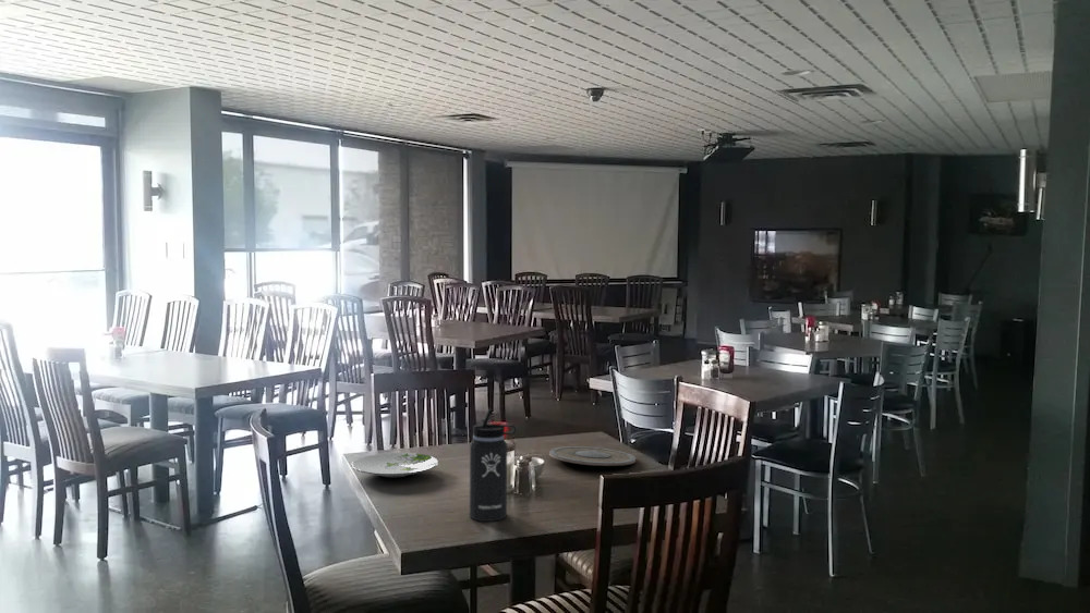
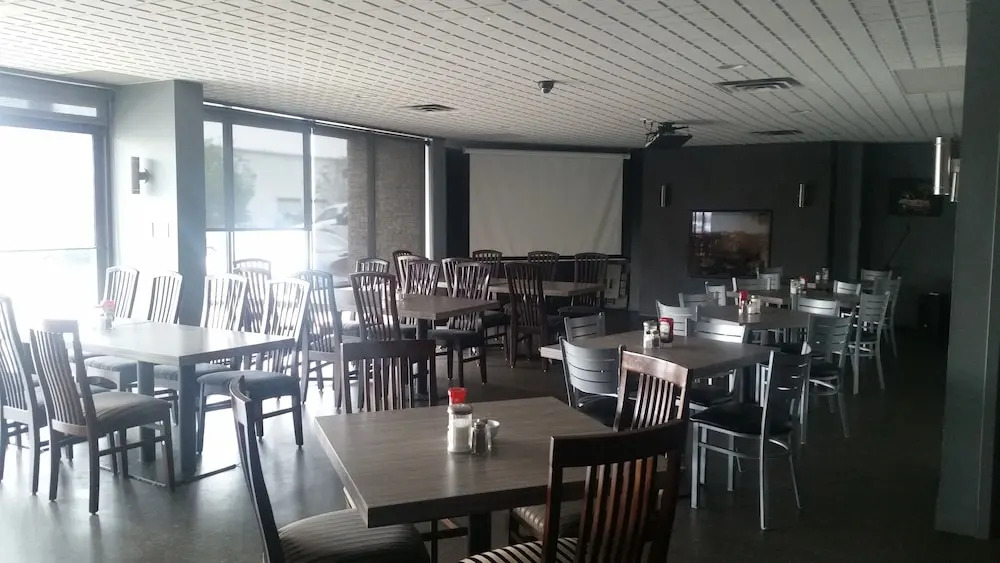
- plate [548,445,637,467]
- plate [350,452,439,479]
- thermos bottle [469,407,517,523]
